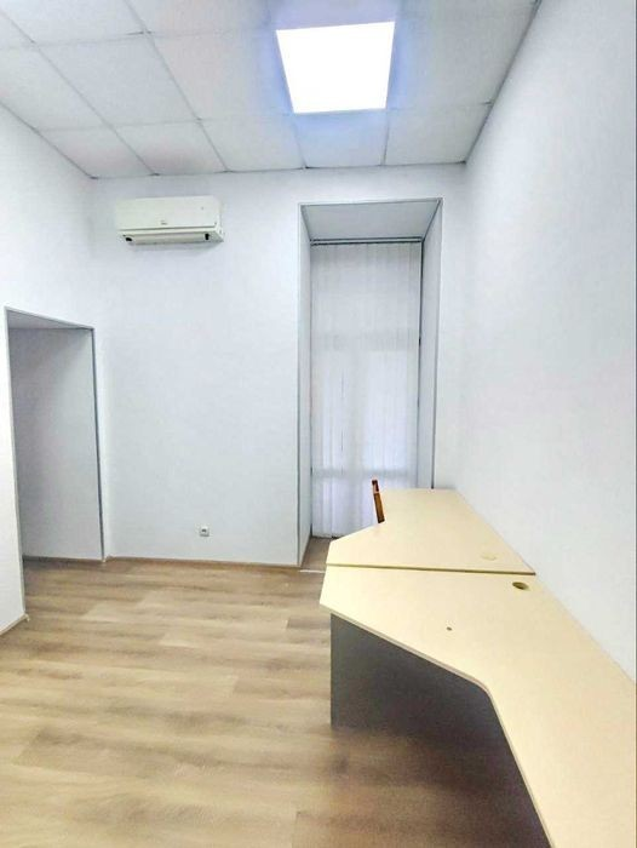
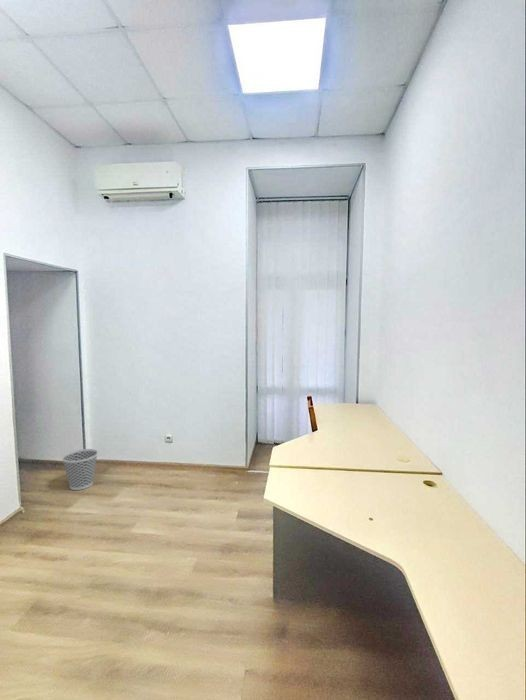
+ wastebasket [61,448,99,491]
